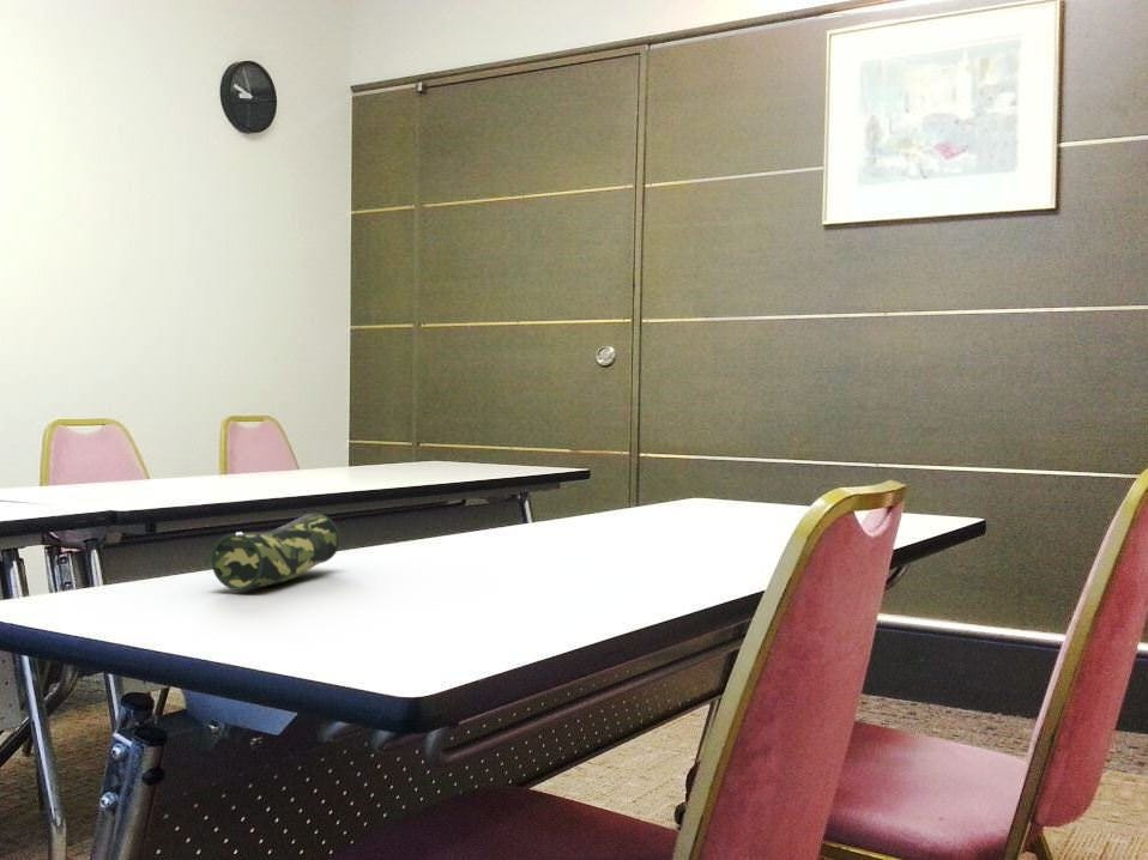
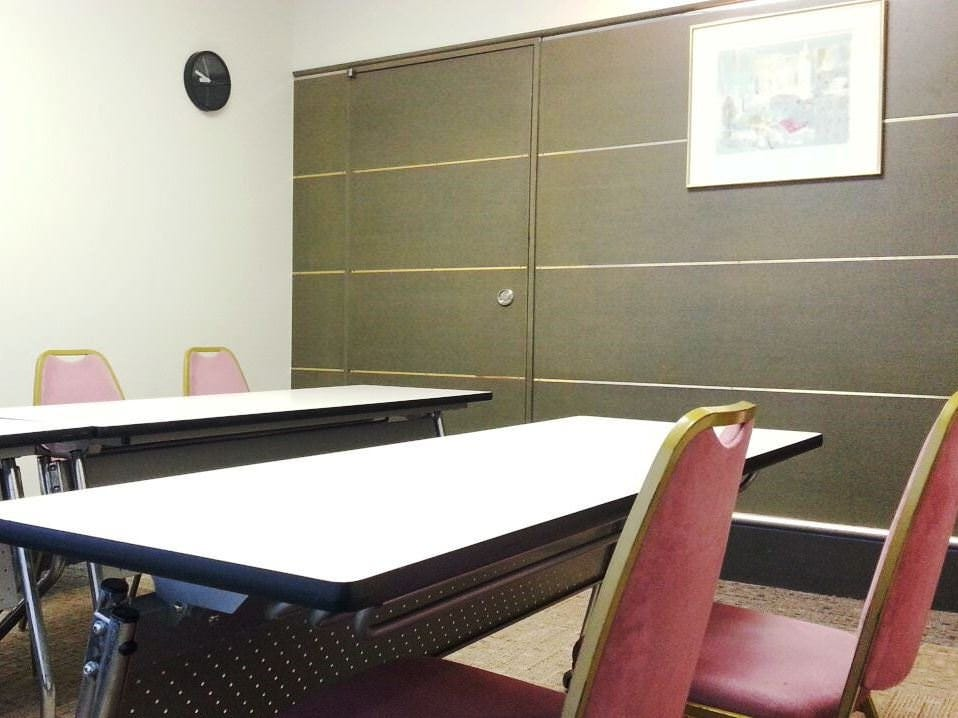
- pencil case [210,513,340,592]
